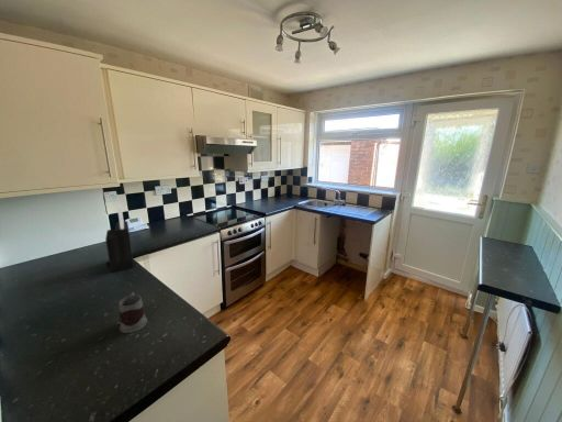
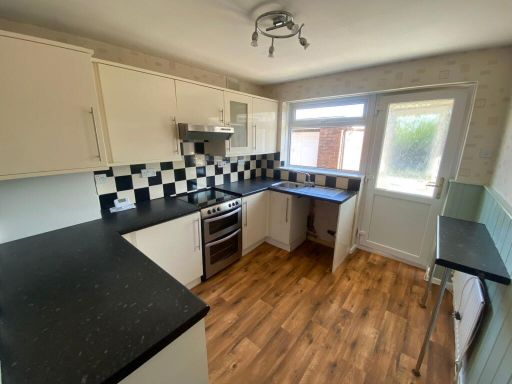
- knife block [104,202,135,274]
- mug [117,291,148,334]
